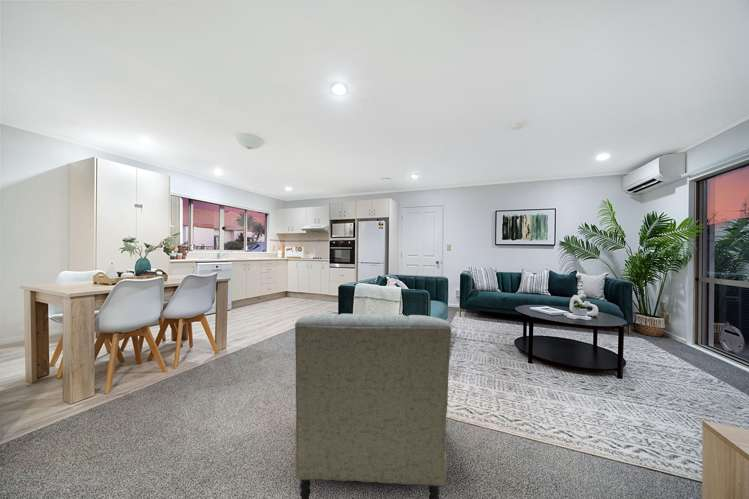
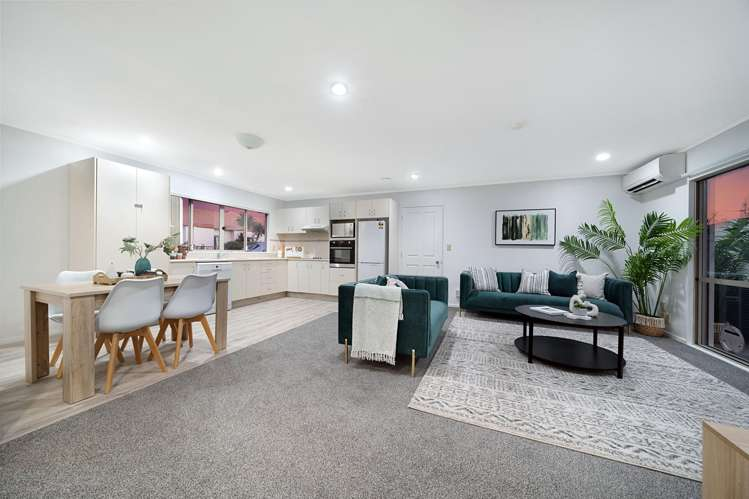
- armchair [294,313,452,499]
